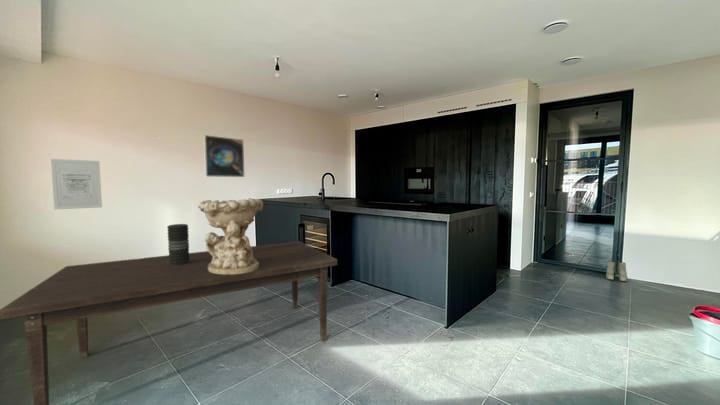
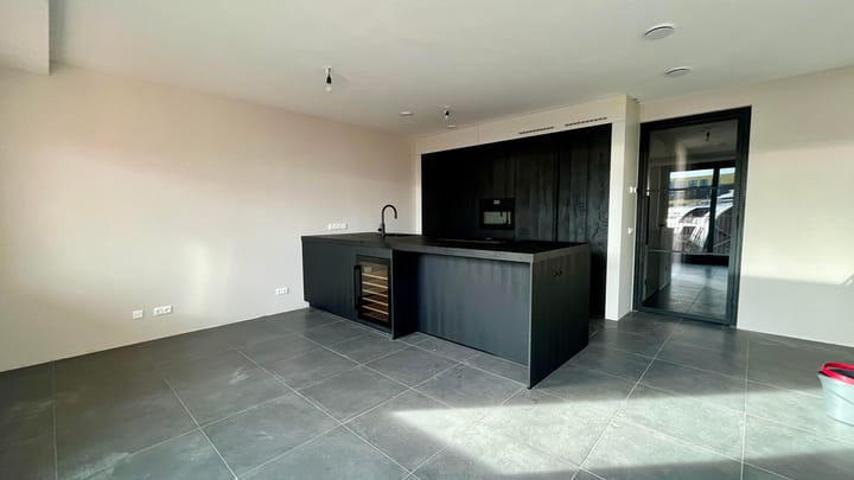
- decorative bowl [197,197,264,275]
- dining table [0,240,338,405]
- boots [605,260,628,282]
- wall art [50,158,103,211]
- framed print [203,134,246,178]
- vase [166,223,190,266]
